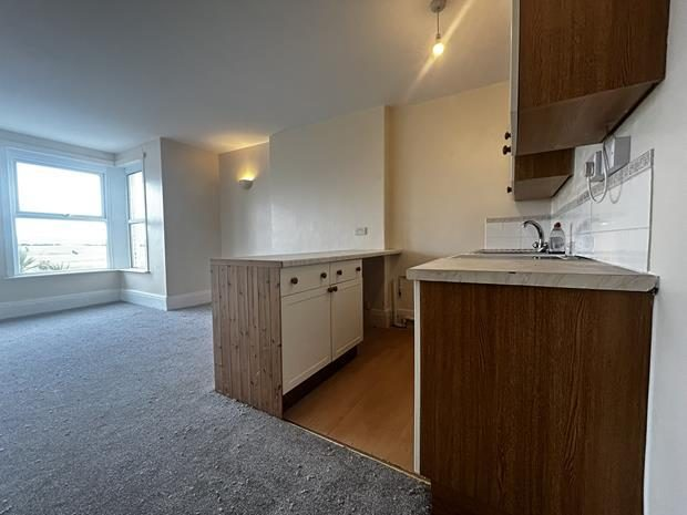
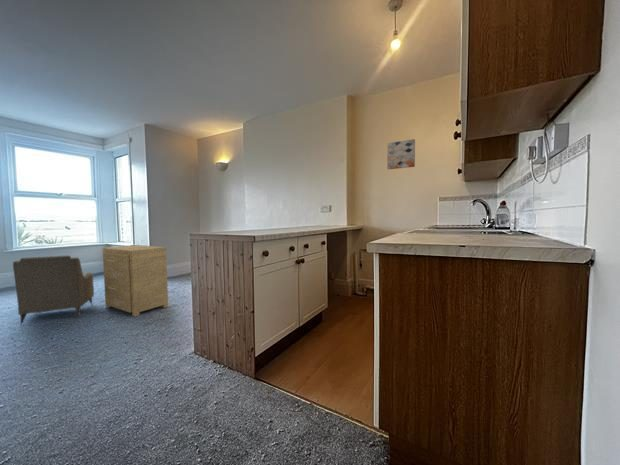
+ wall art [386,138,416,170]
+ side table [102,244,169,318]
+ armchair [12,254,95,326]
